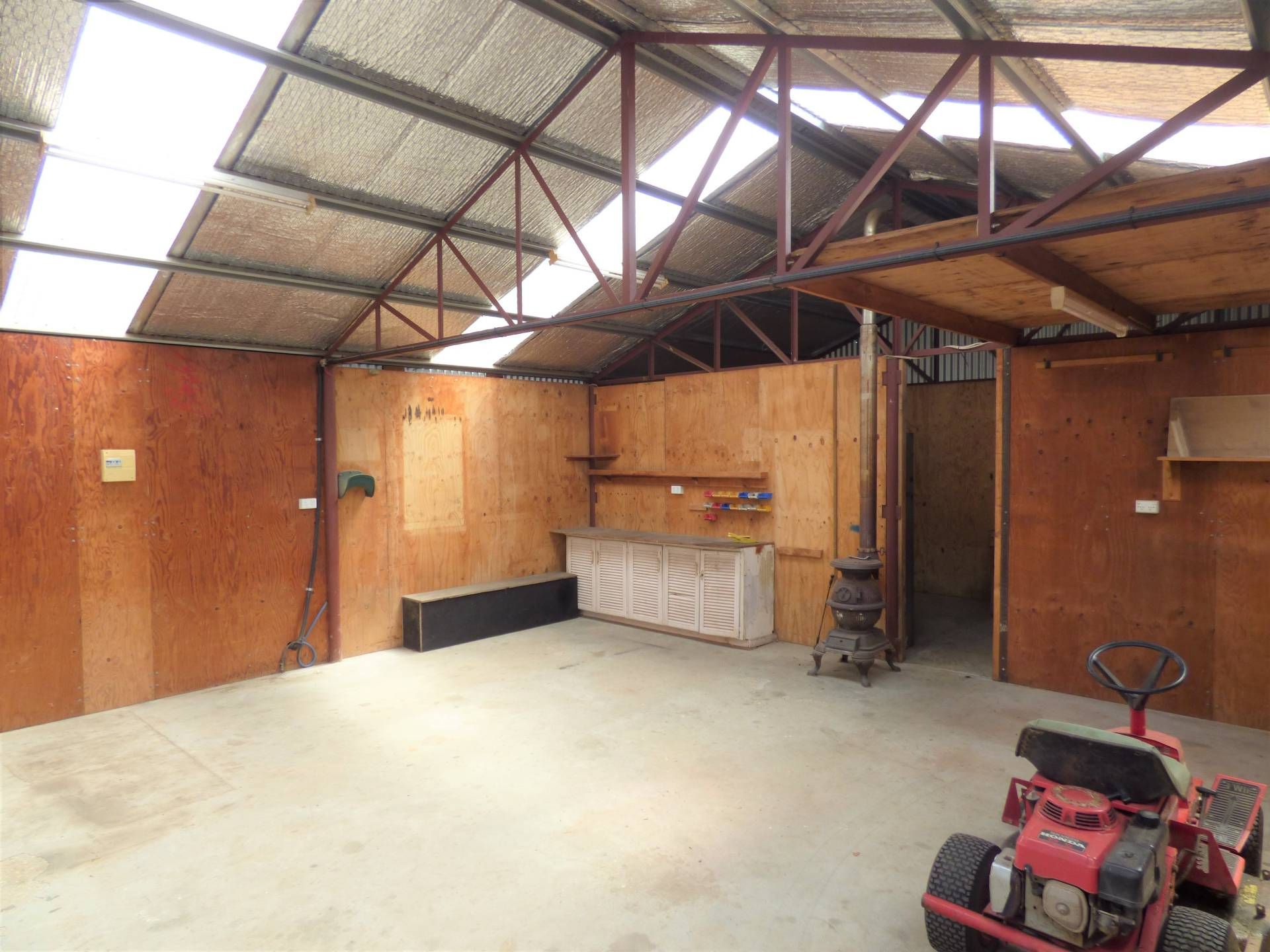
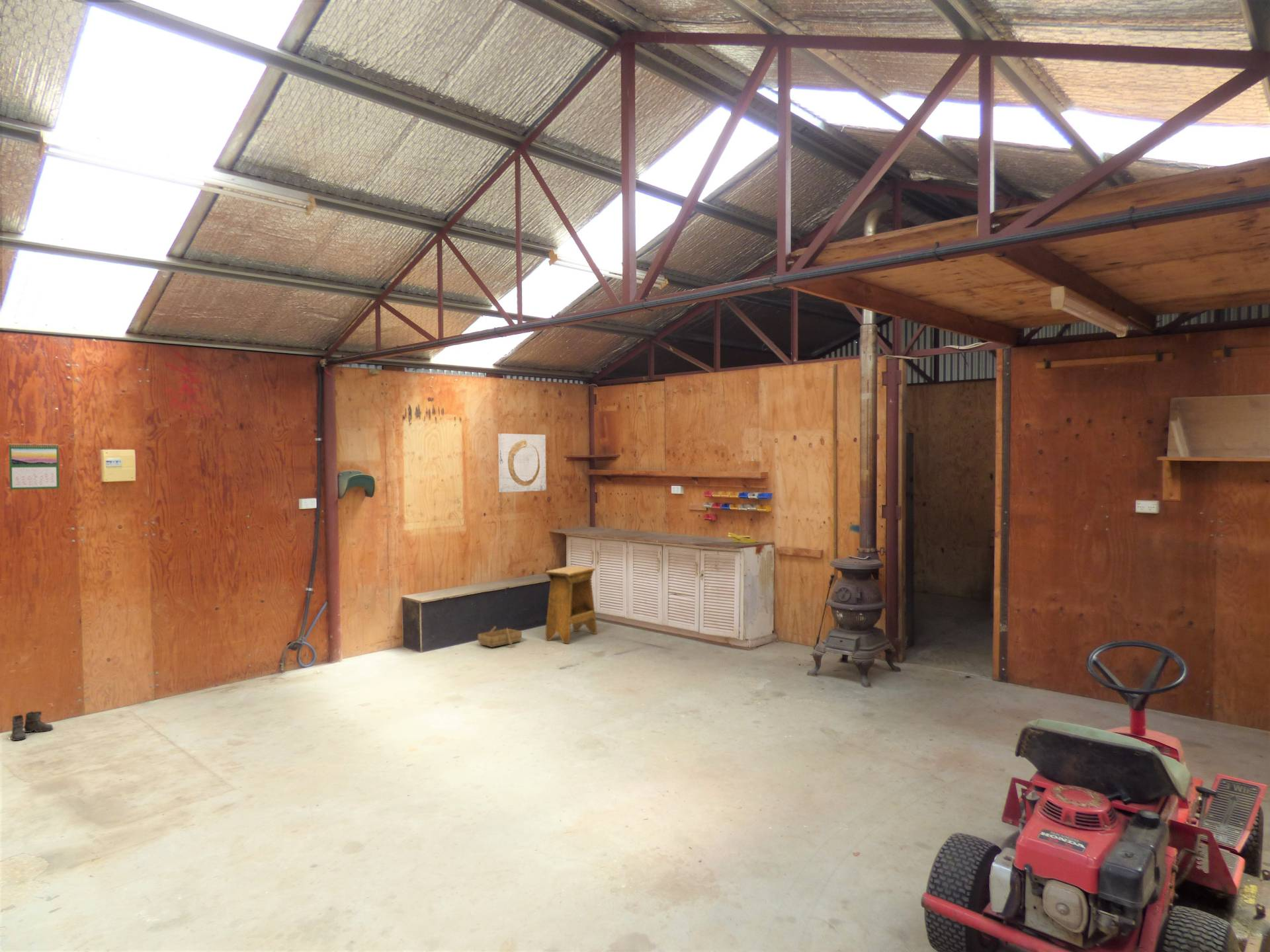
+ wooden boat [478,625,523,648]
+ calendar [8,442,60,491]
+ stool [544,565,598,645]
+ wall art [497,433,547,493]
+ boots [3,711,54,741]
